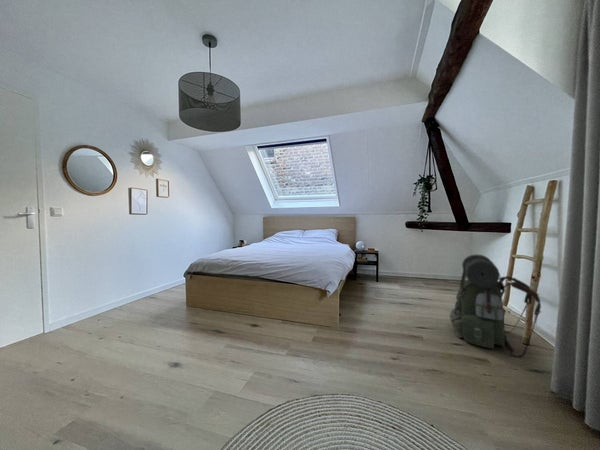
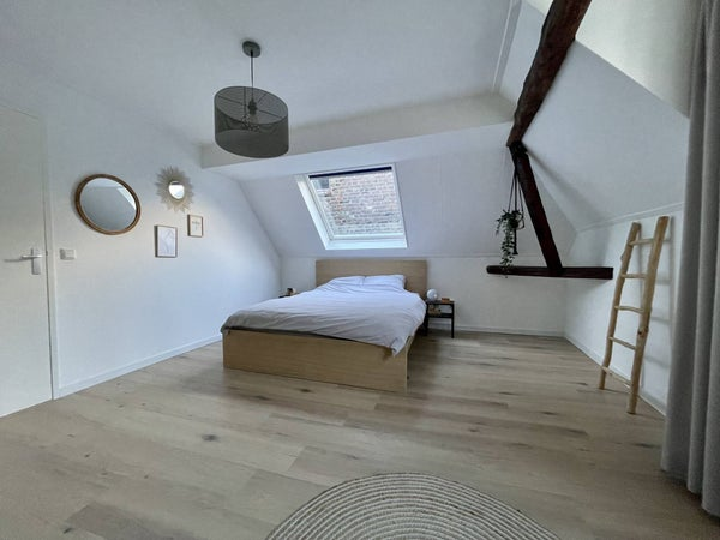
- backpack [449,254,542,358]
